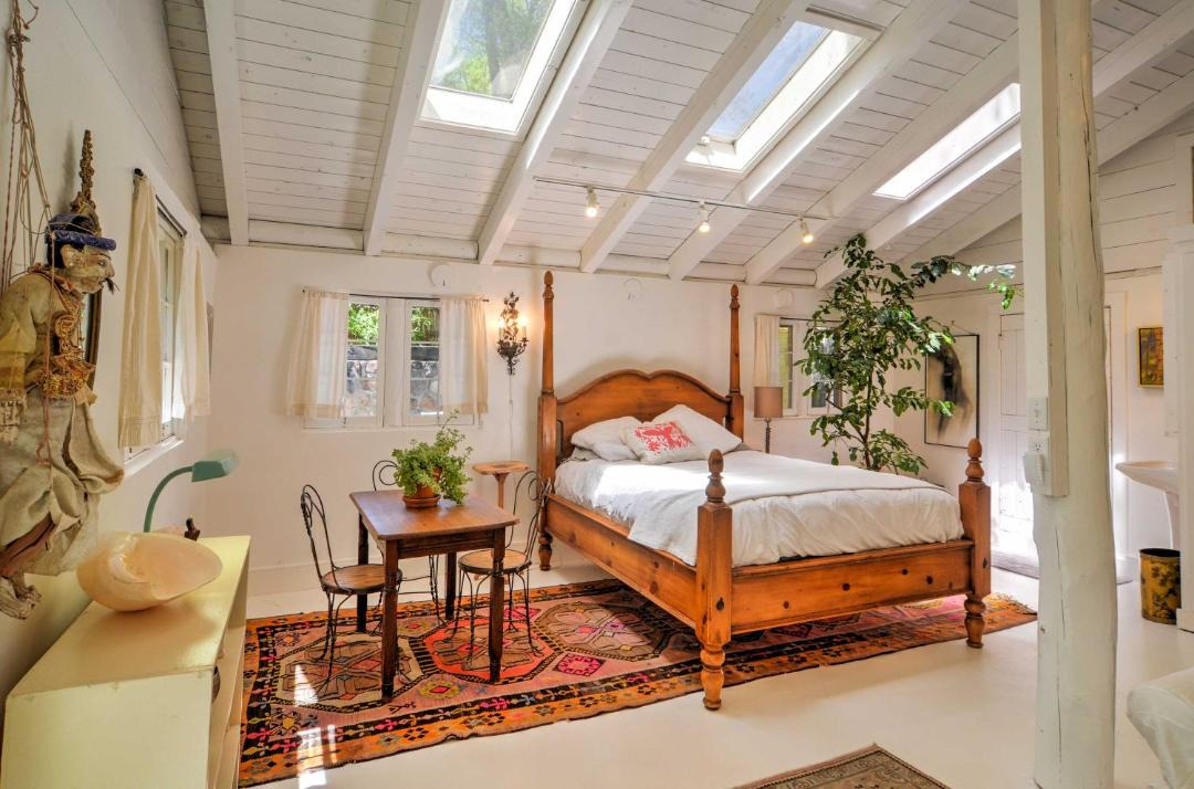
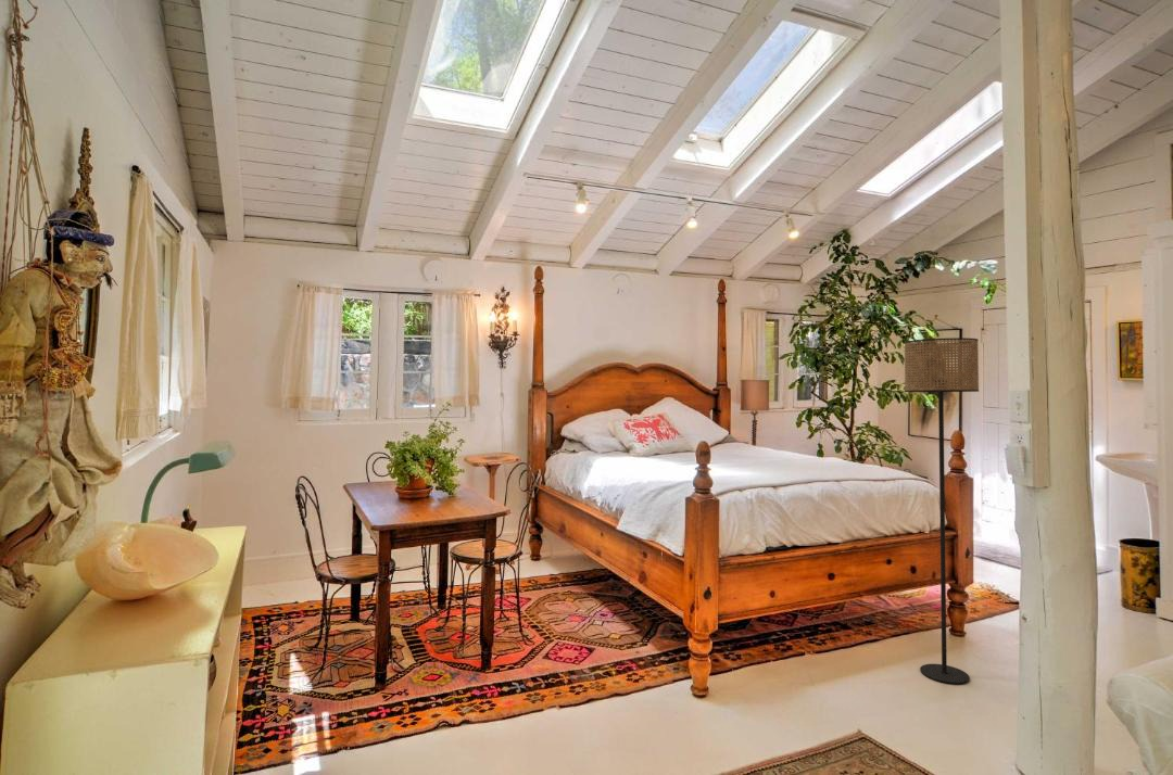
+ floor lamp [904,336,980,685]
